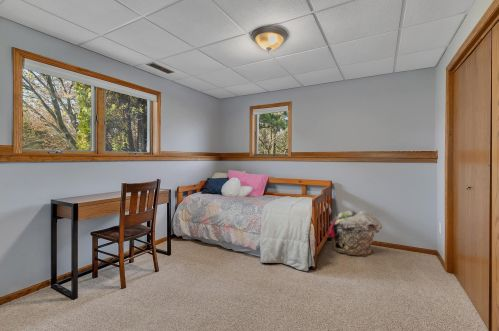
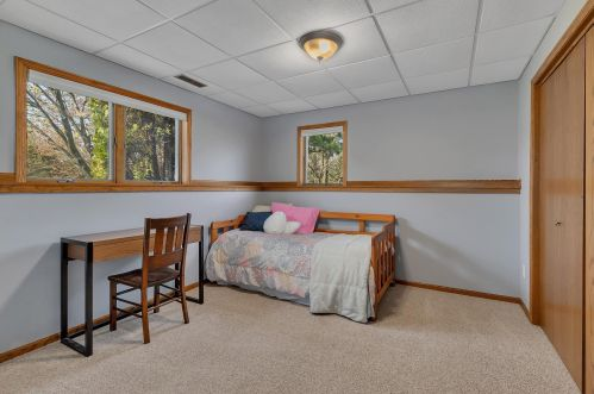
- laundry basket [325,209,383,257]
